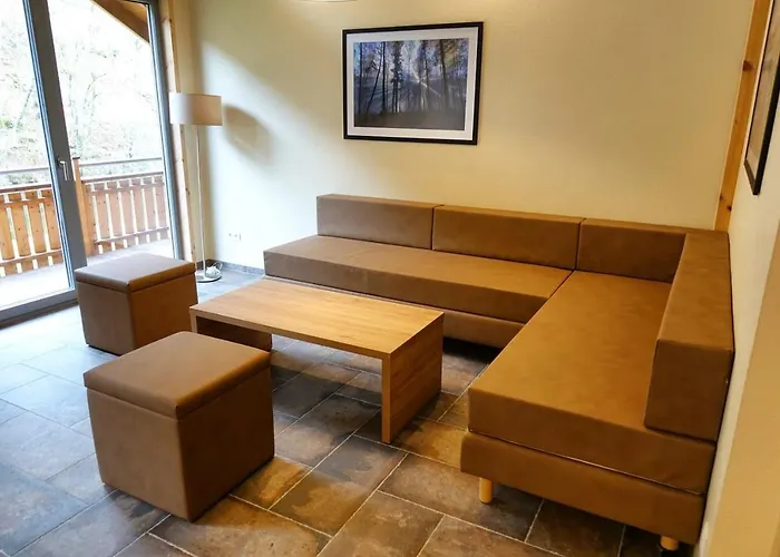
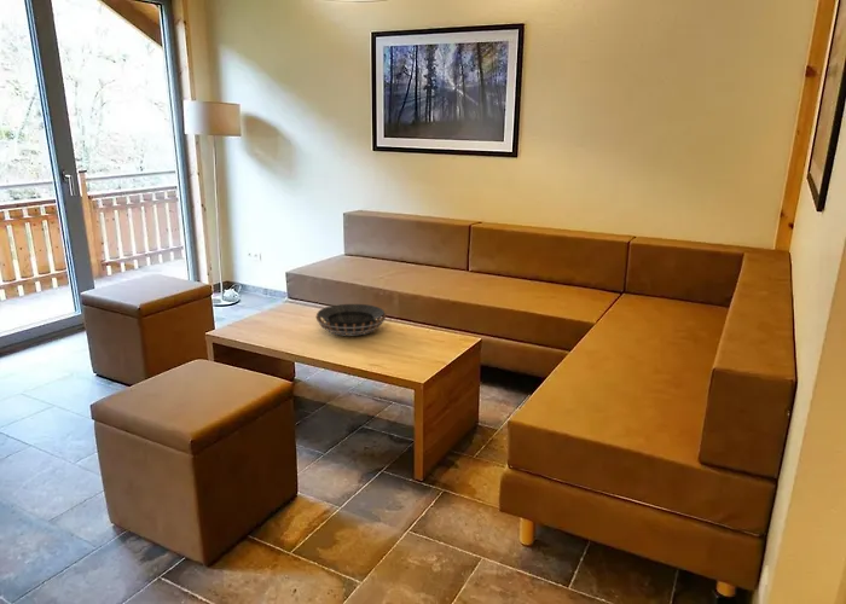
+ decorative bowl [314,303,387,337]
